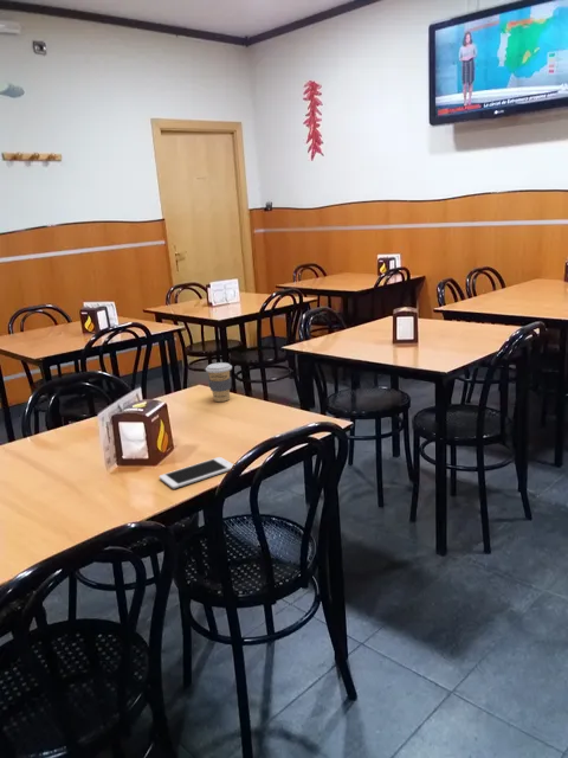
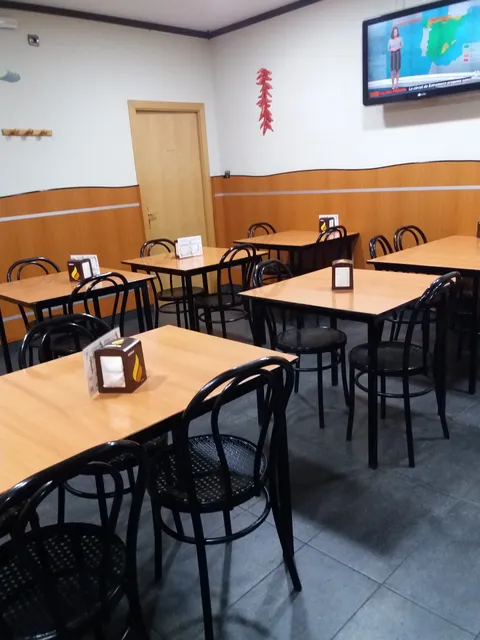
- cell phone [159,456,234,489]
- coffee cup [205,361,233,403]
